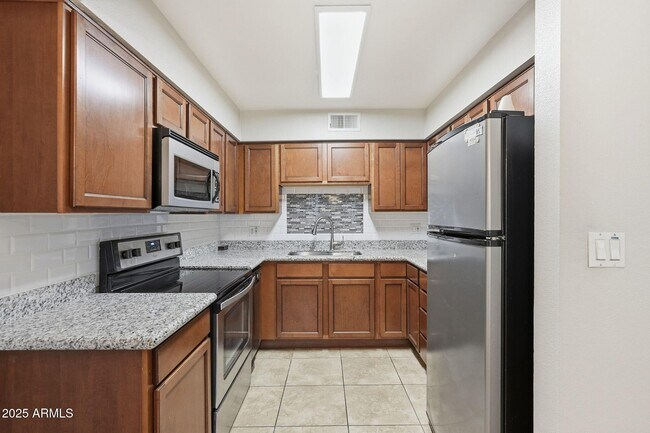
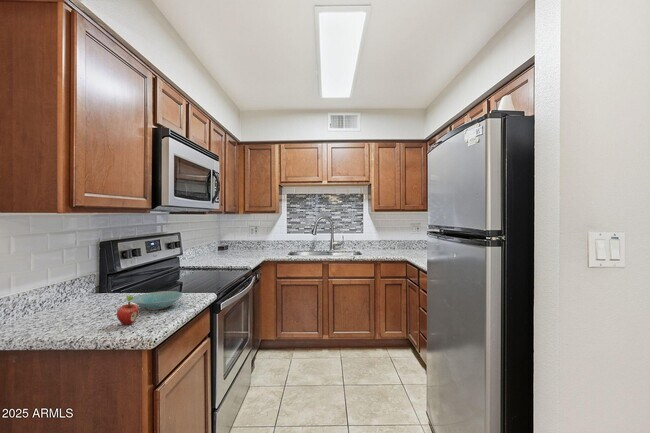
+ bowl [130,290,184,311]
+ apple [116,295,140,326]
